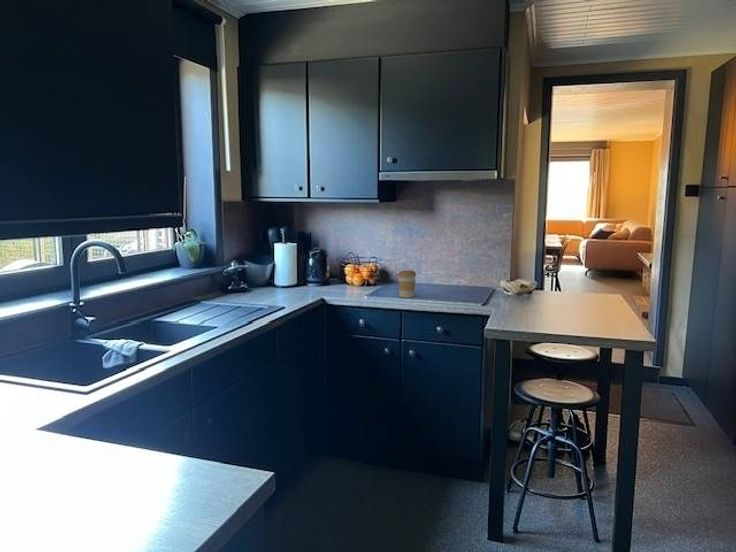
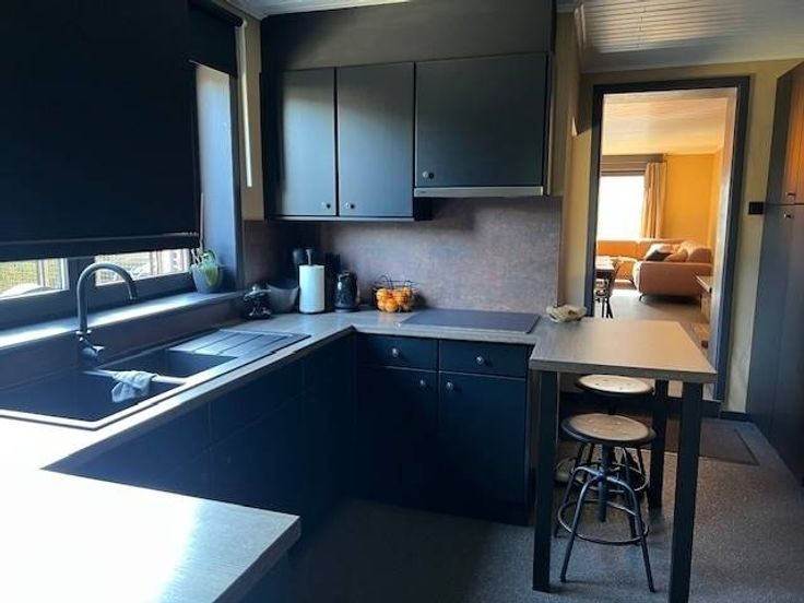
- coffee cup [396,269,417,299]
